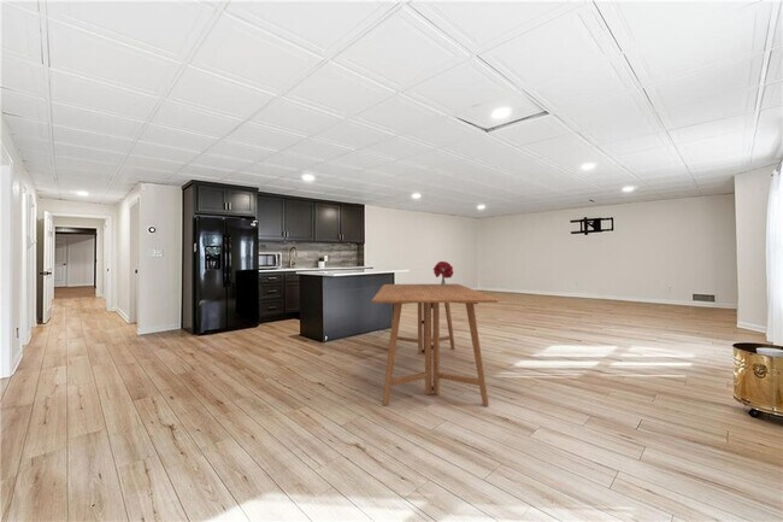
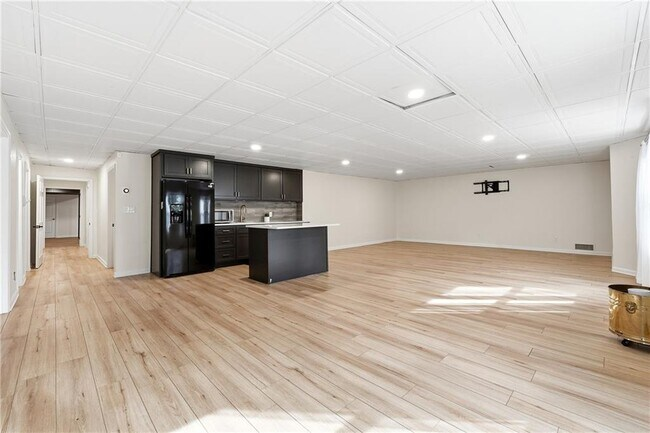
- dining table [371,283,500,406]
- bouquet [432,260,454,286]
